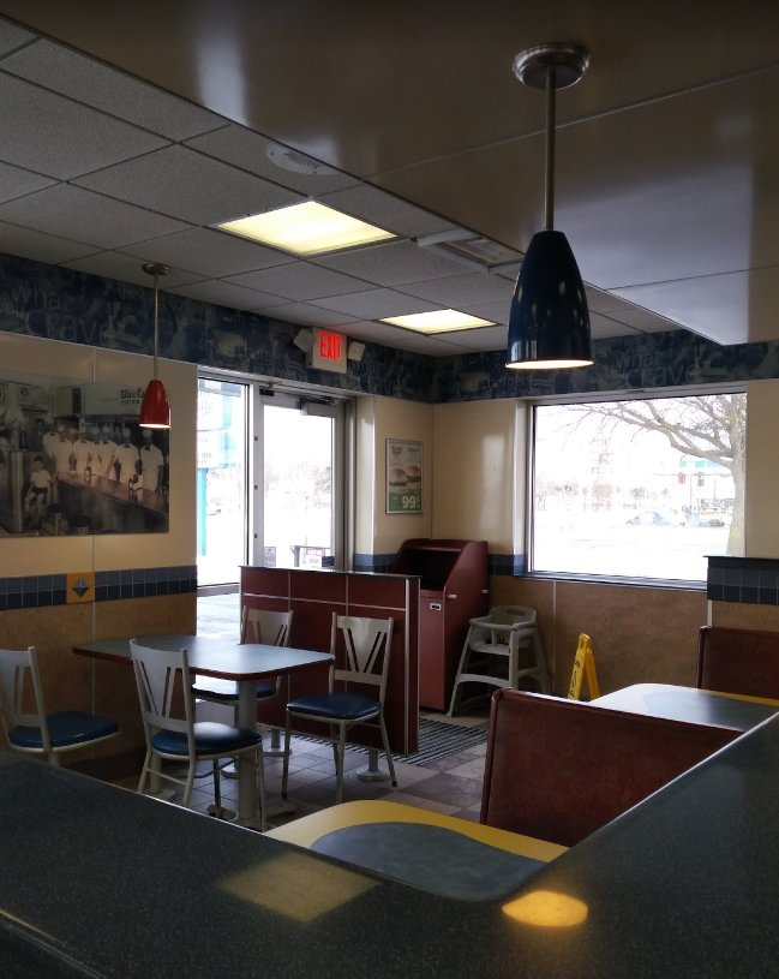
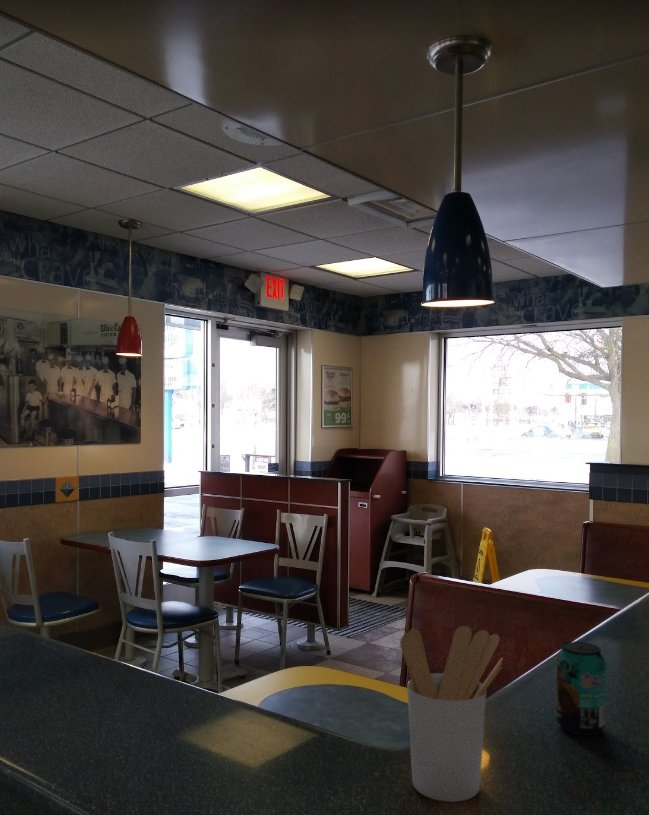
+ utensil holder [399,625,504,803]
+ beverage can [555,641,607,737]
